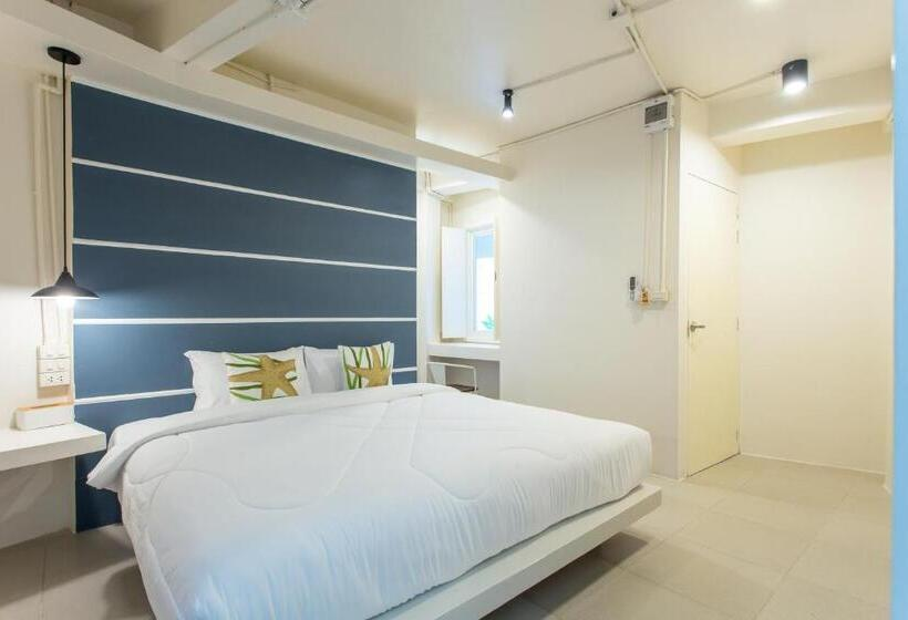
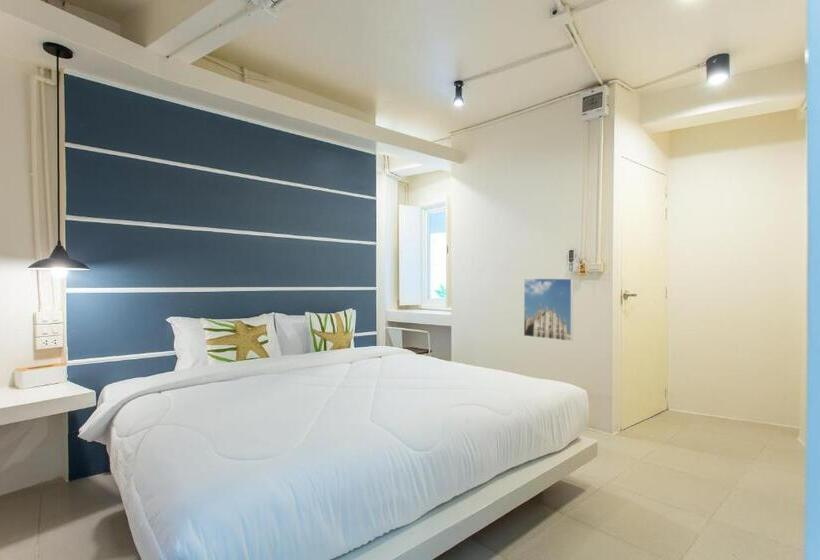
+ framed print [523,277,574,342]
